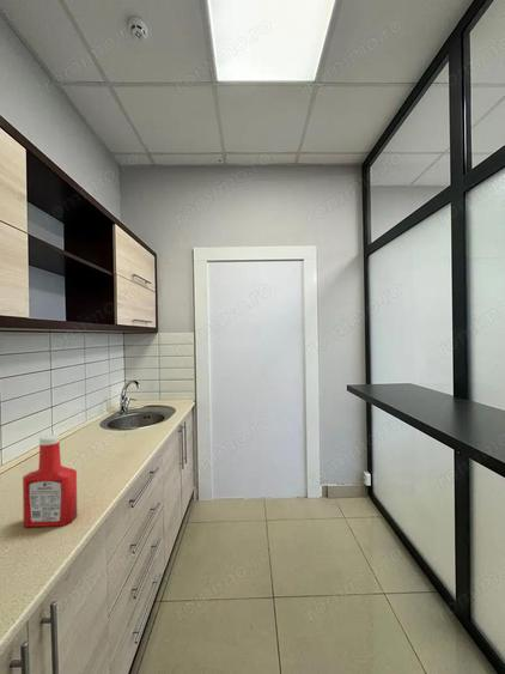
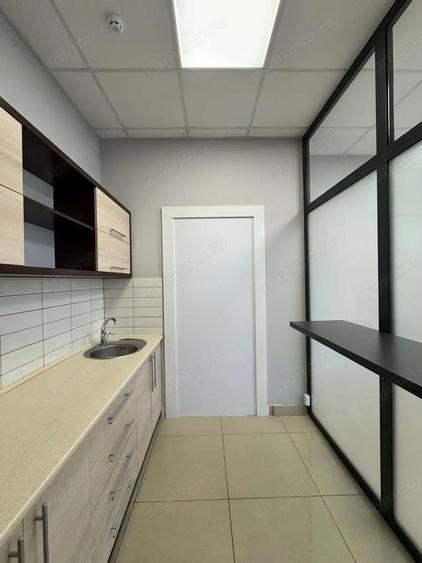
- soap bottle [22,433,78,528]
